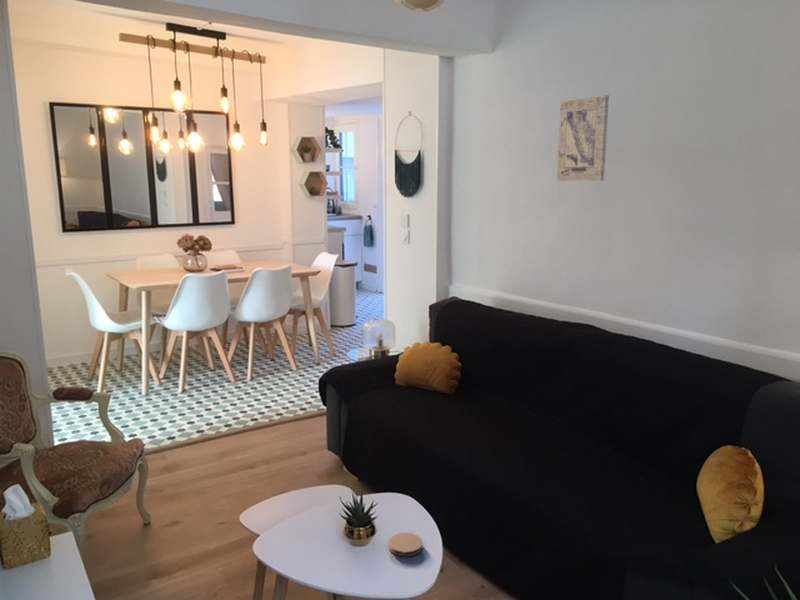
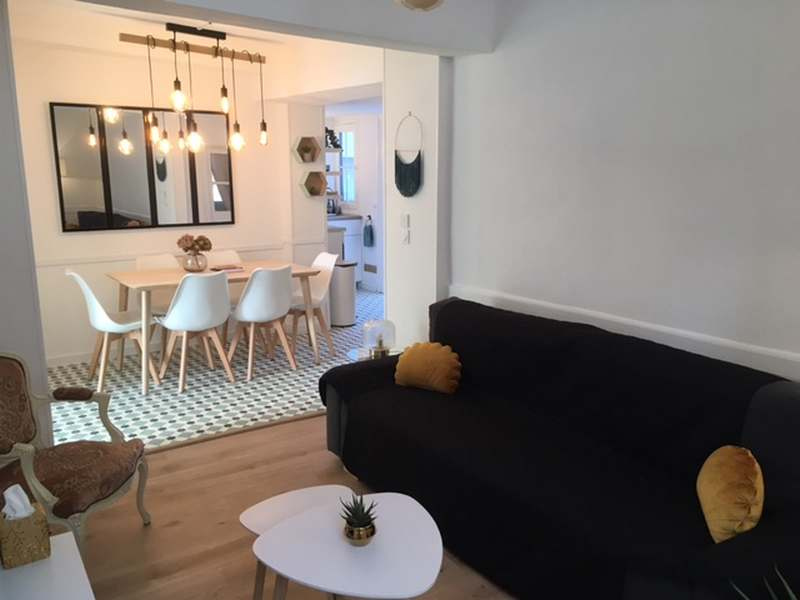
- wall art [556,94,610,182]
- coaster [388,532,423,557]
